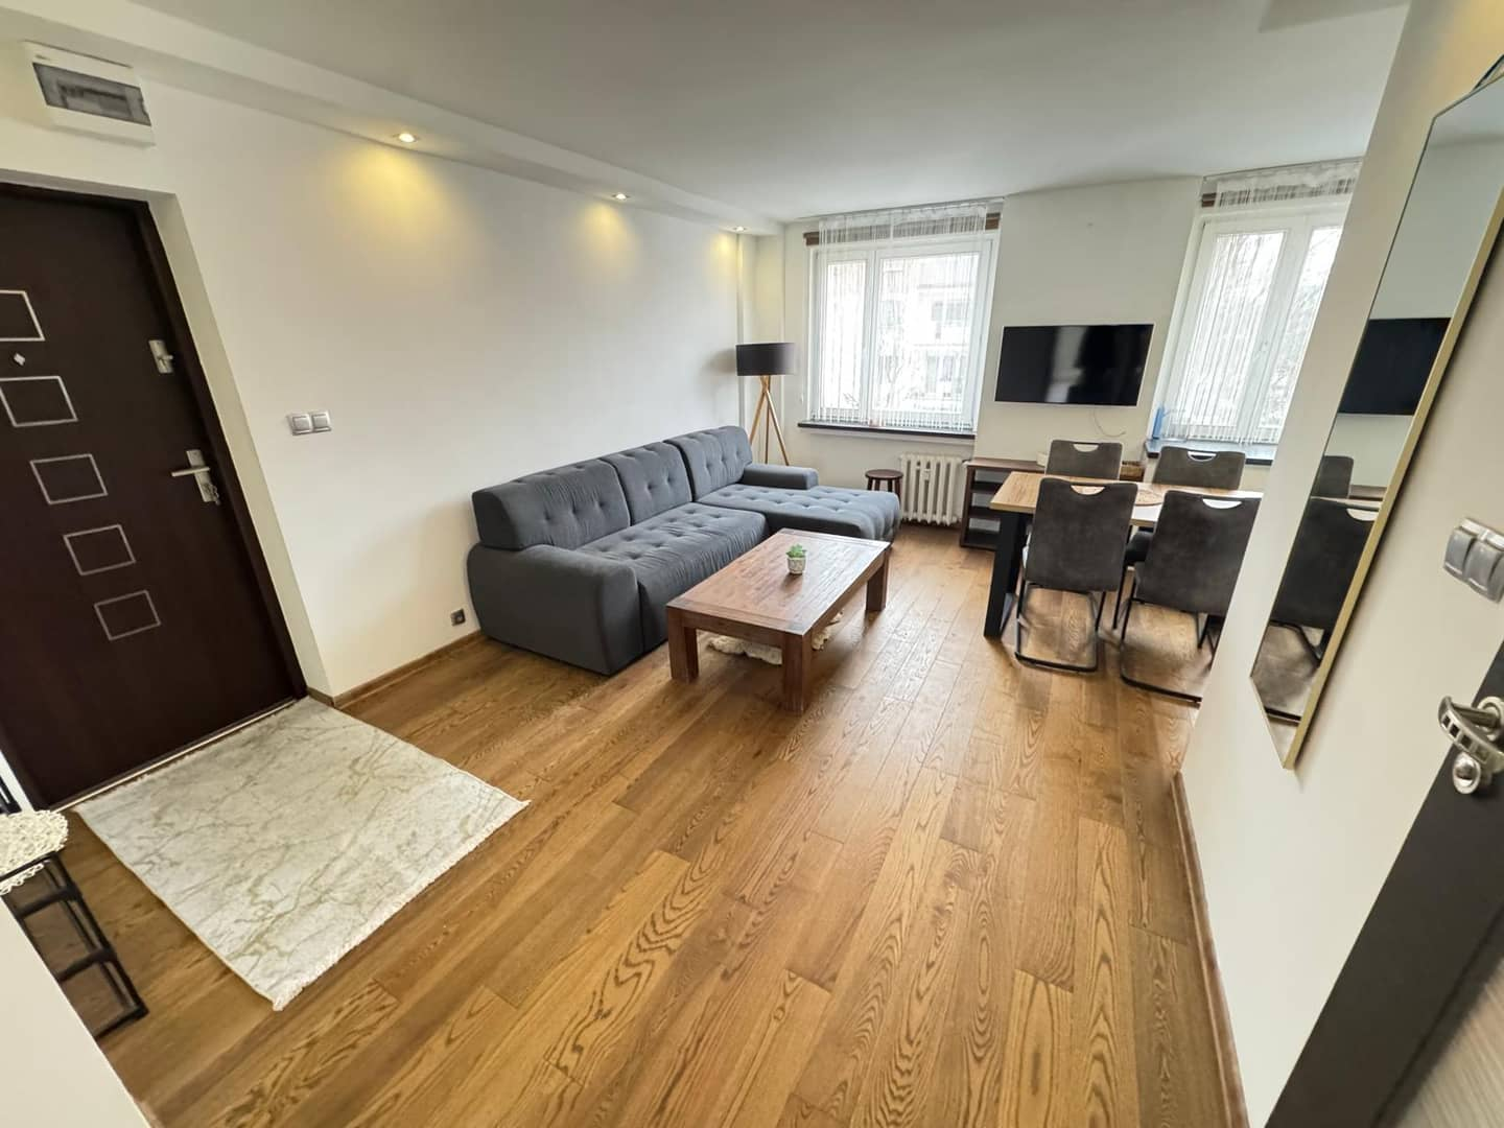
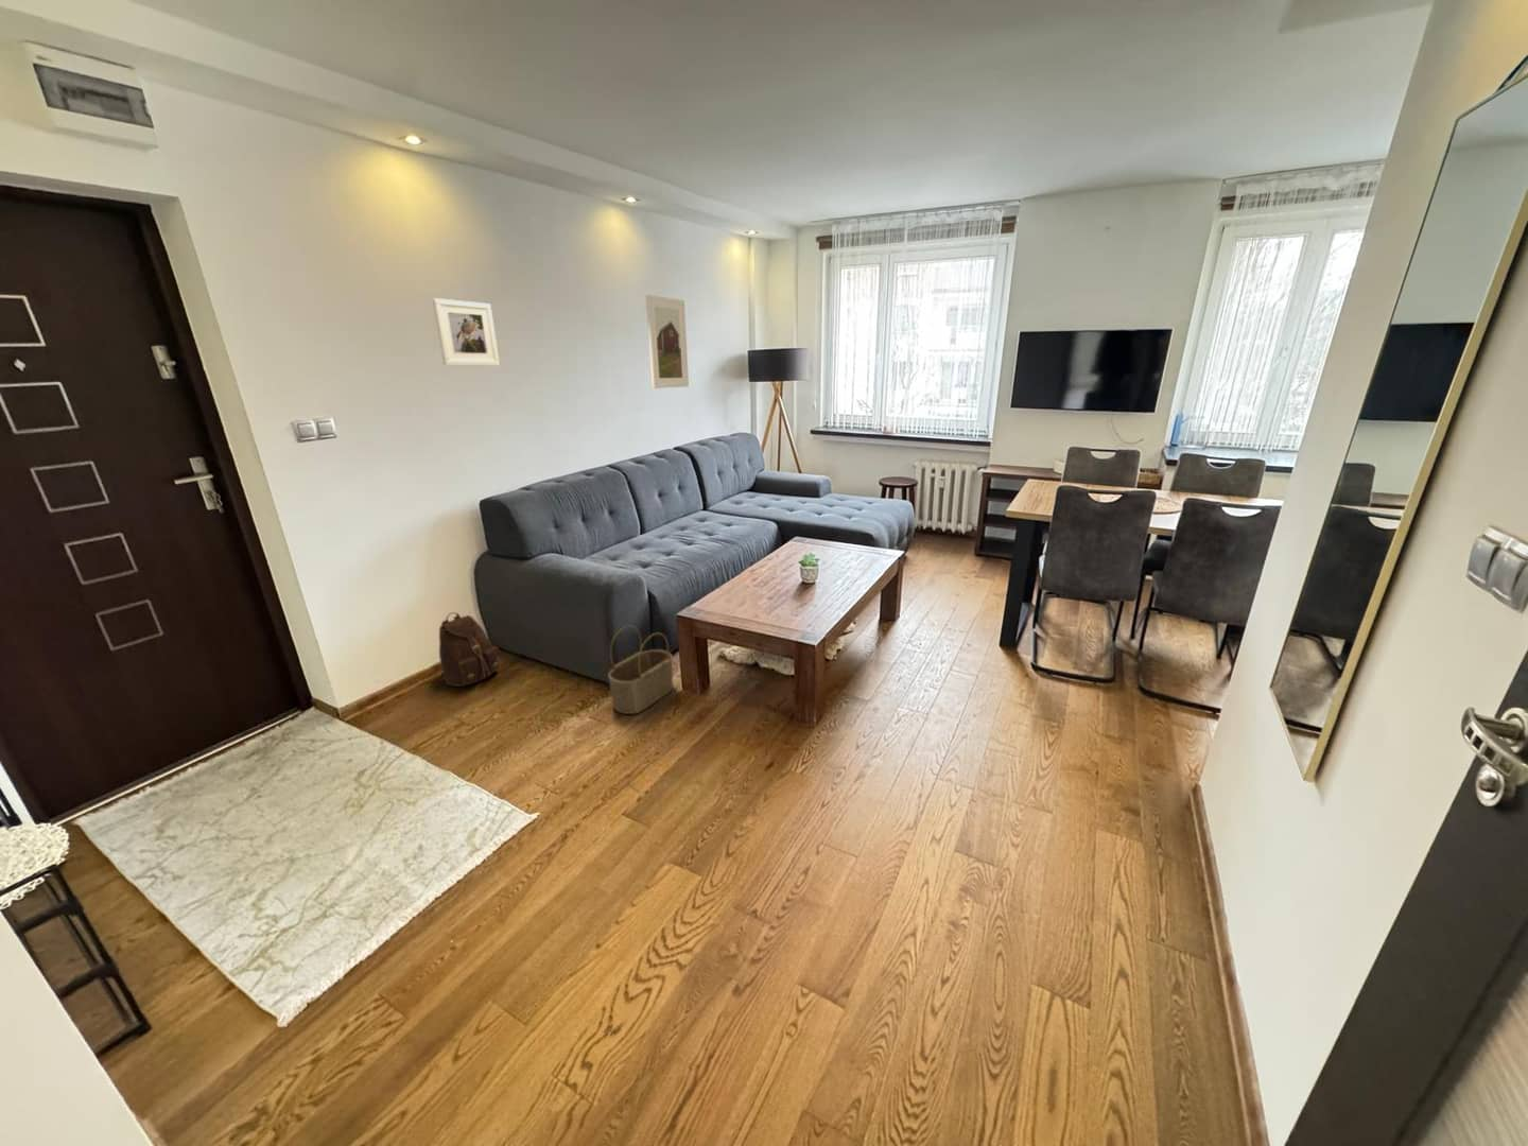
+ backpack [428,612,501,687]
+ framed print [431,297,501,367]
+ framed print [645,294,689,390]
+ wicker basket [606,625,674,715]
